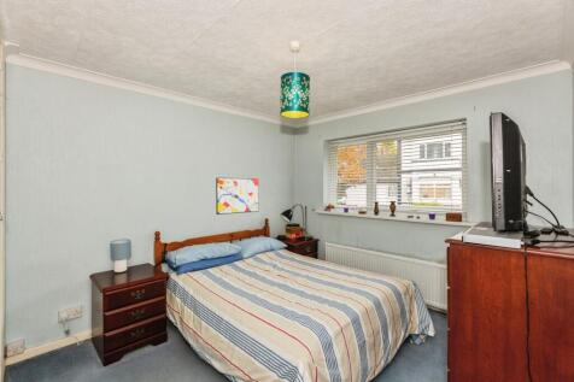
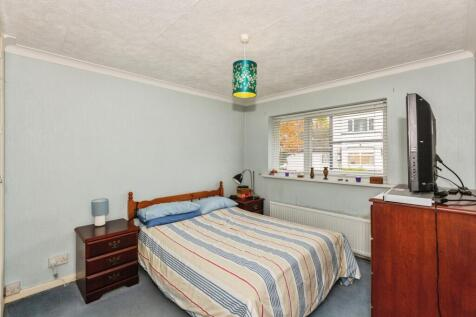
- wall art [215,176,259,216]
